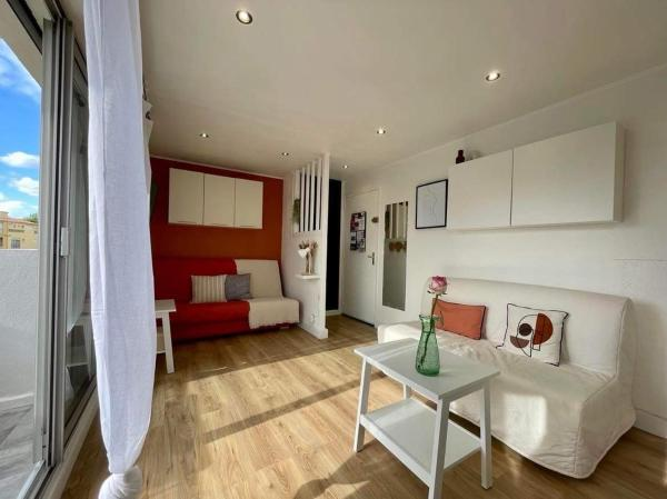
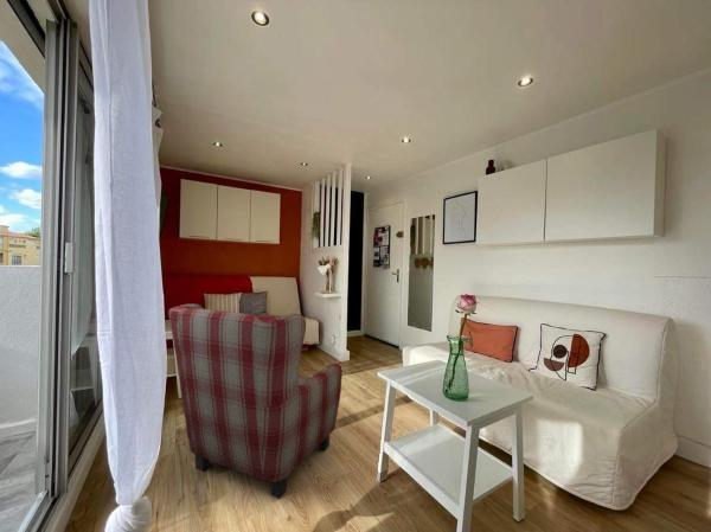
+ armchair [167,303,344,500]
